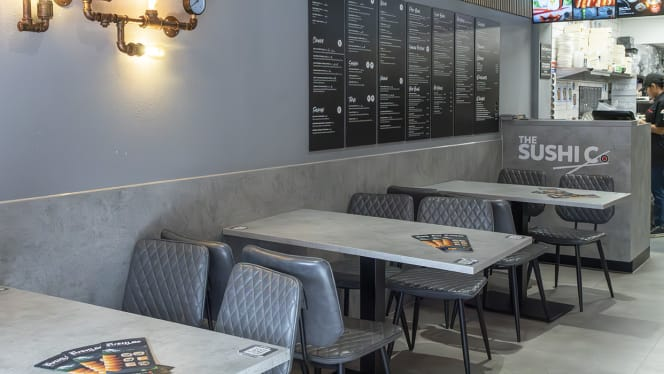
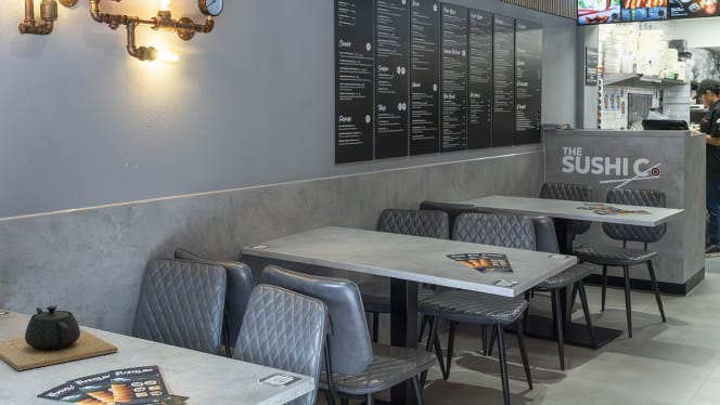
+ teapot [0,305,119,371]
